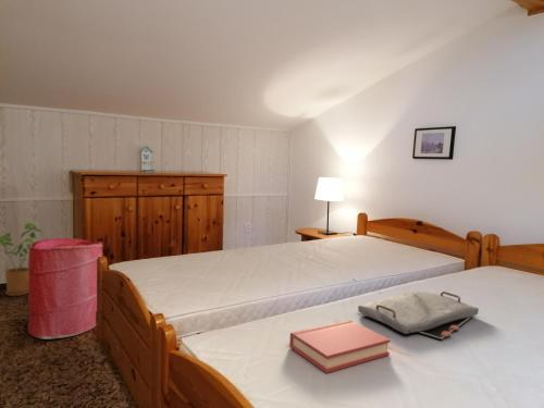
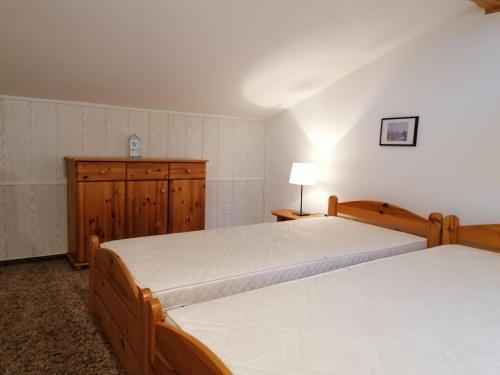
- serving tray [357,290,480,341]
- house plant [0,222,44,297]
- laundry hamper [27,237,103,341]
- hardback book [288,319,392,374]
